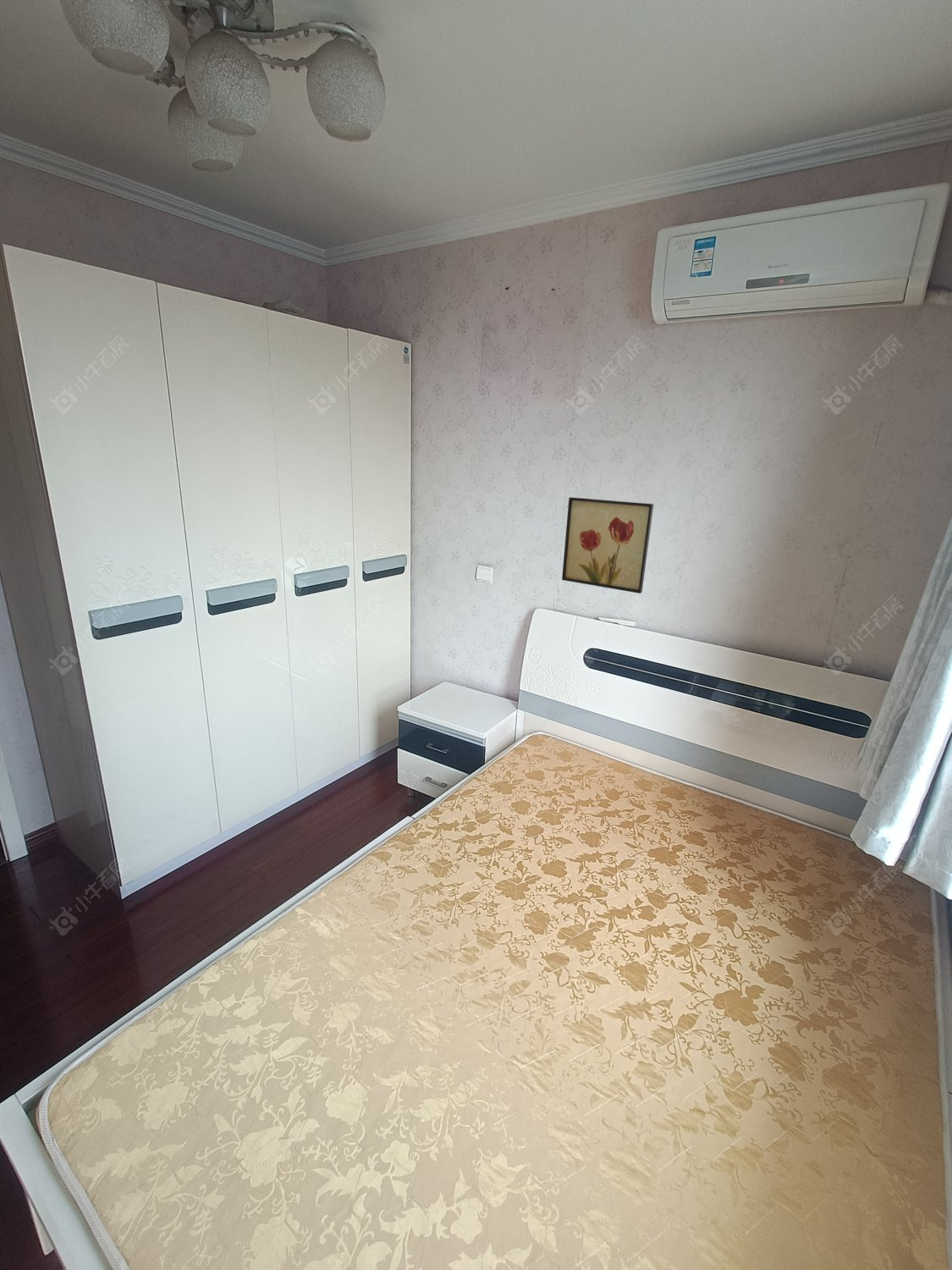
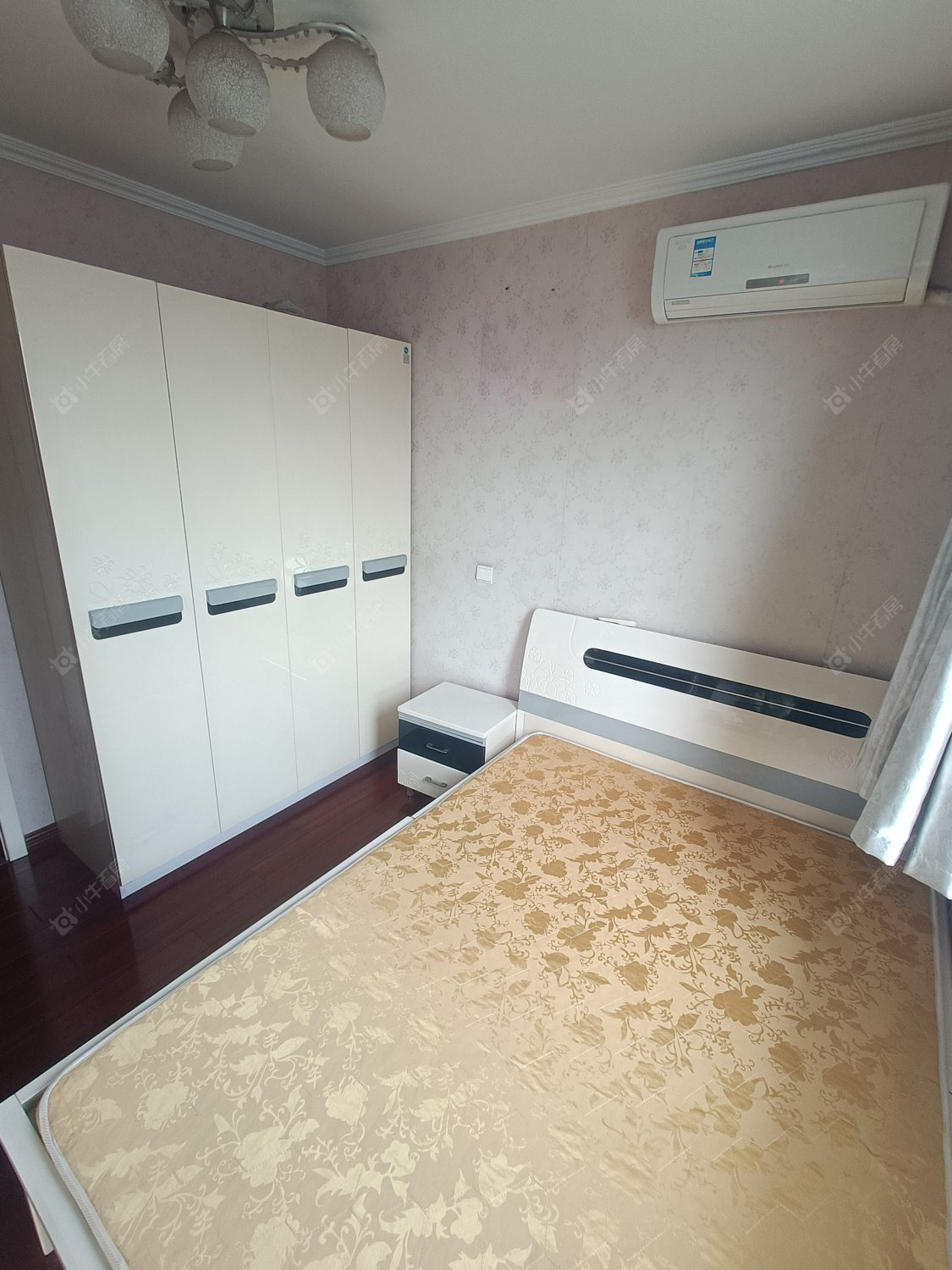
- wall art [561,496,654,594]
